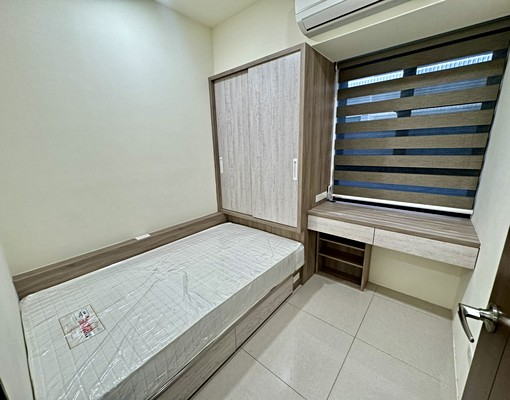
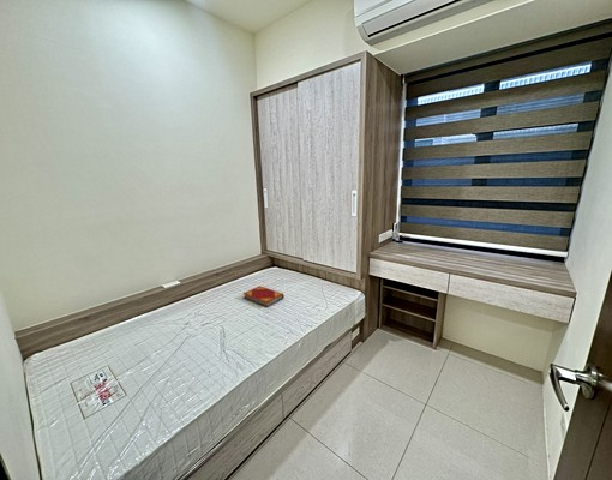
+ hardback book [241,284,286,308]
